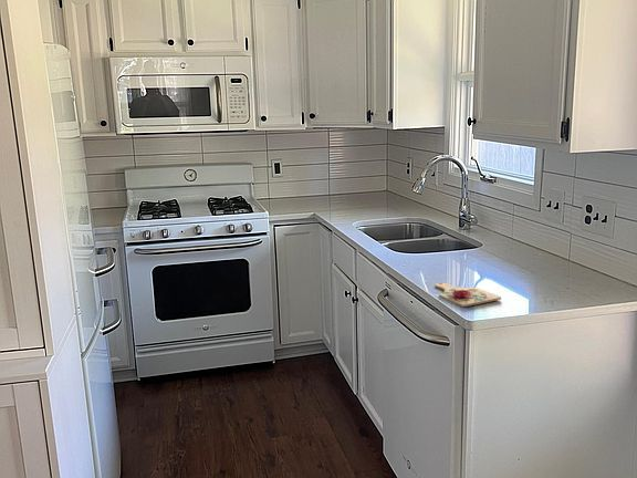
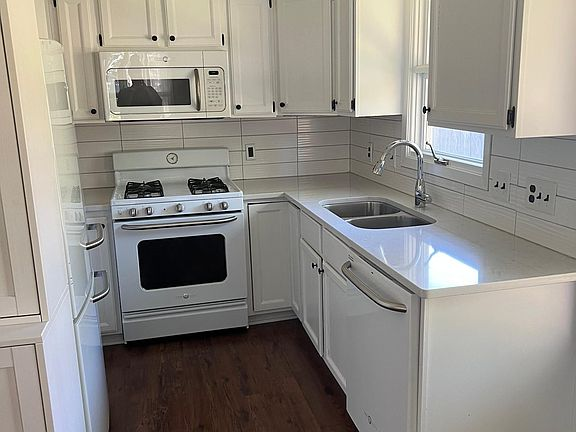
- cutting board [435,282,502,308]
